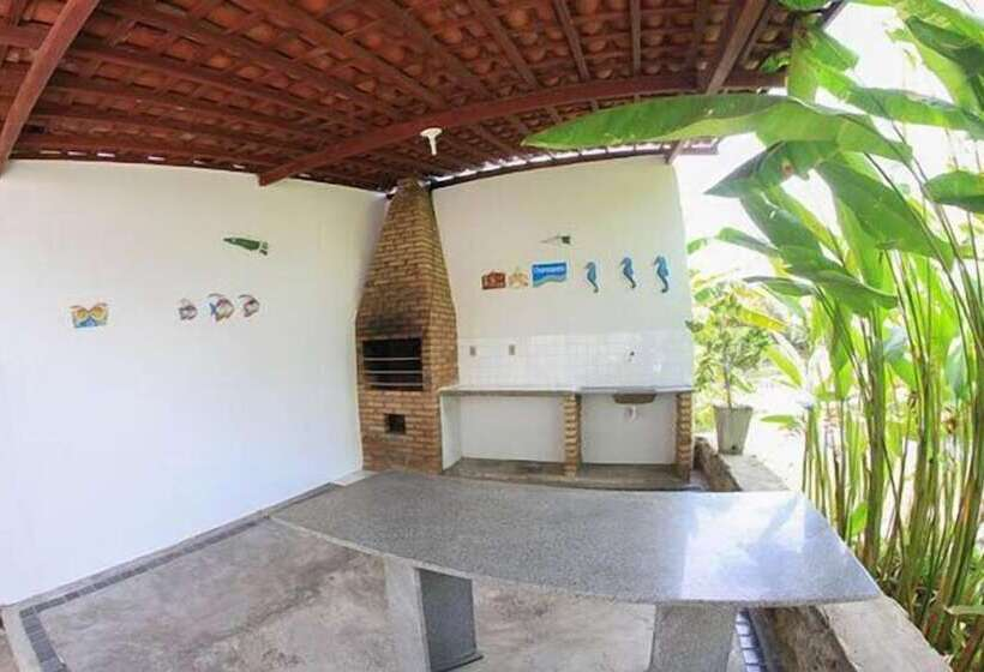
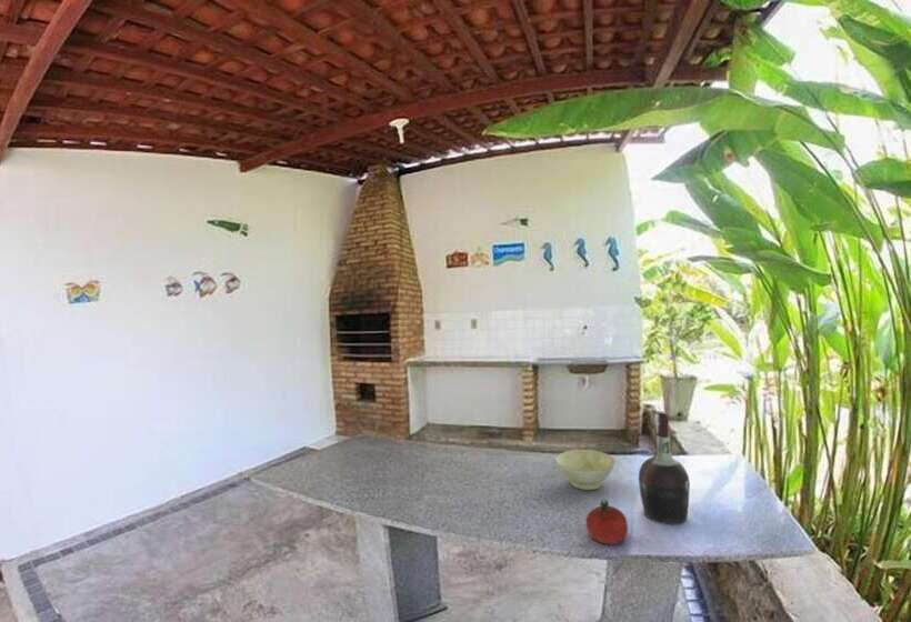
+ bowl [554,449,617,491]
+ cognac bottle [638,410,691,525]
+ fruit [584,499,629,545]
